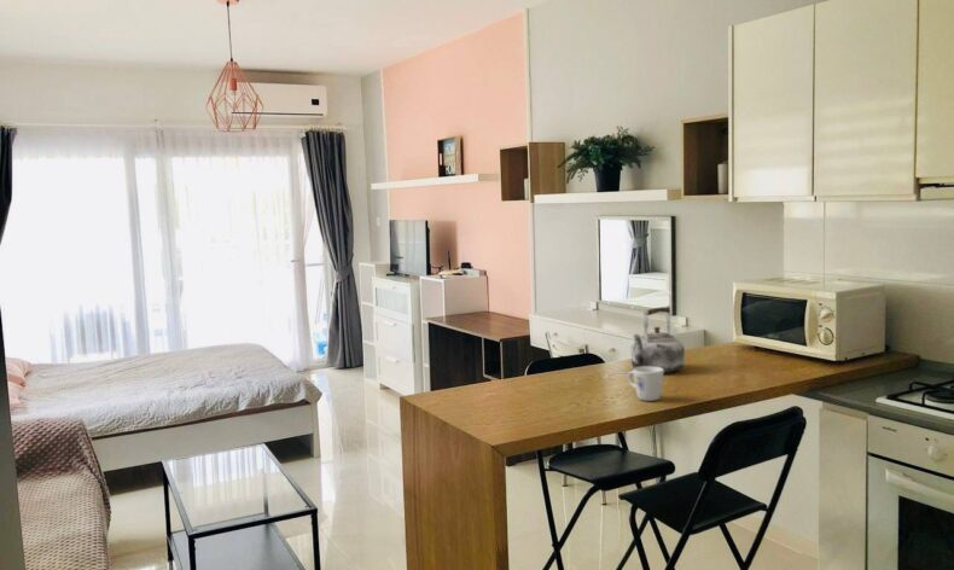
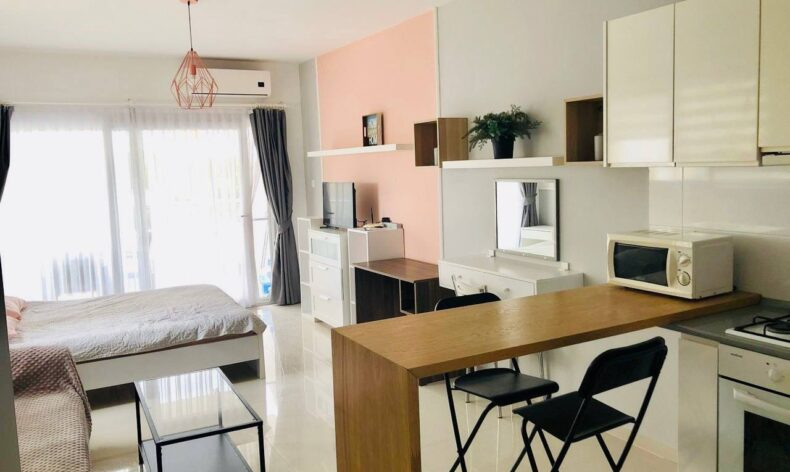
- mug [627,366,664,402]
- kettle [630,304,686,374]
